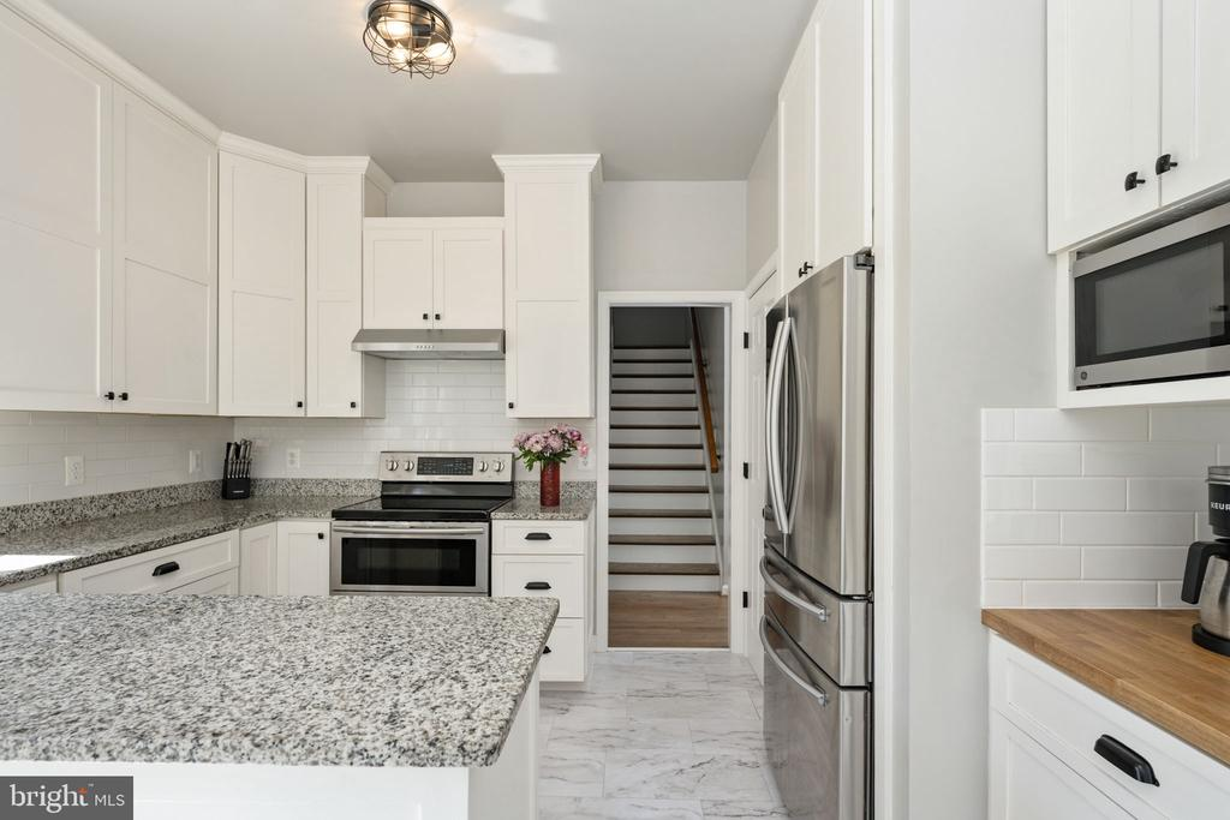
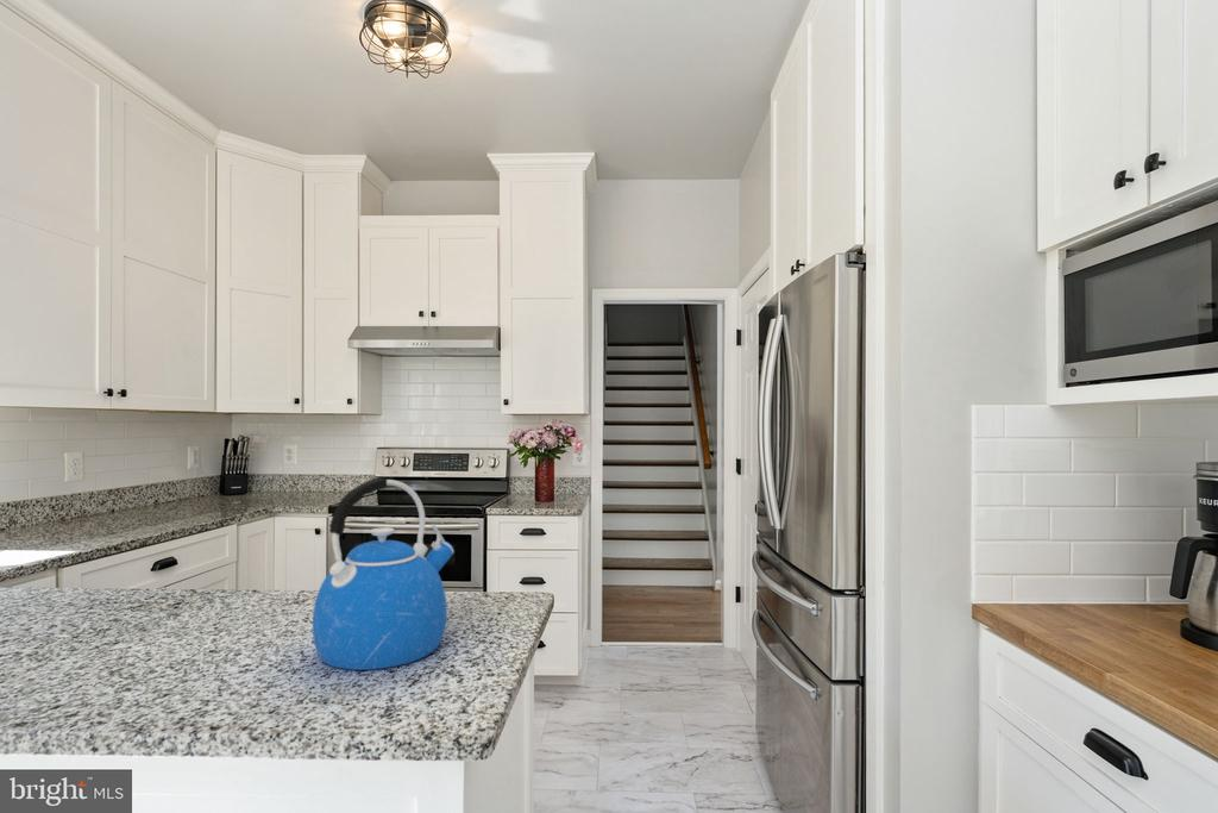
+ kettle [312,476,456,671]
